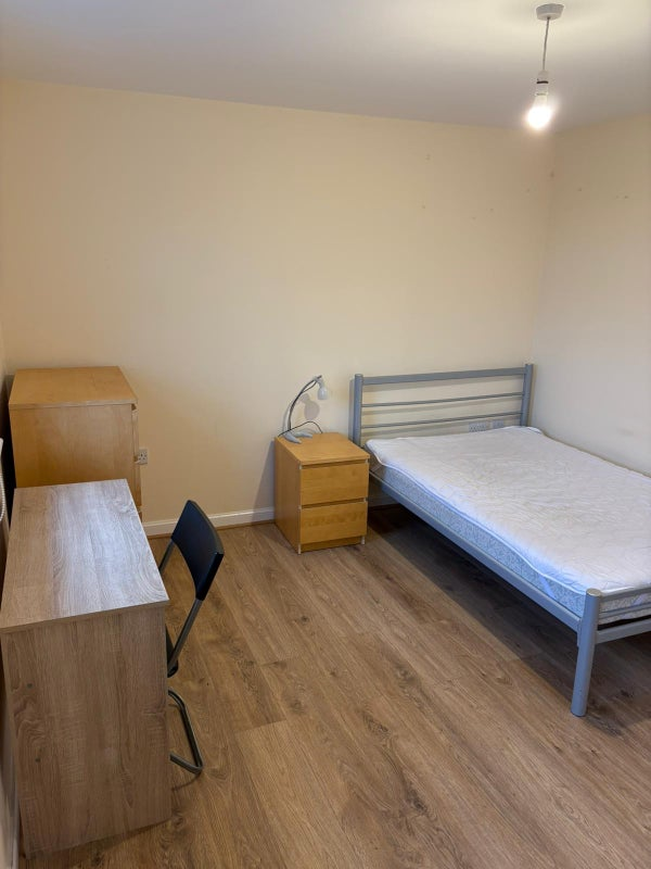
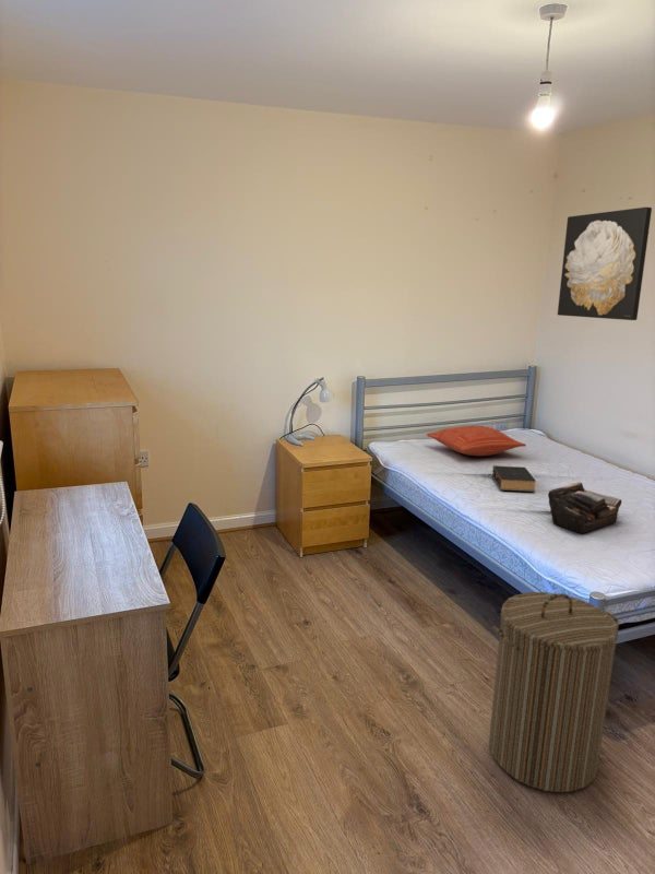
+ wall art [557,206,653,321]
+ laundry hamper [488,591,620,793]
+ tote bag [547,481,622,534]
+ book [491,464,537,493]
+ pillow [426,425,527,457]
